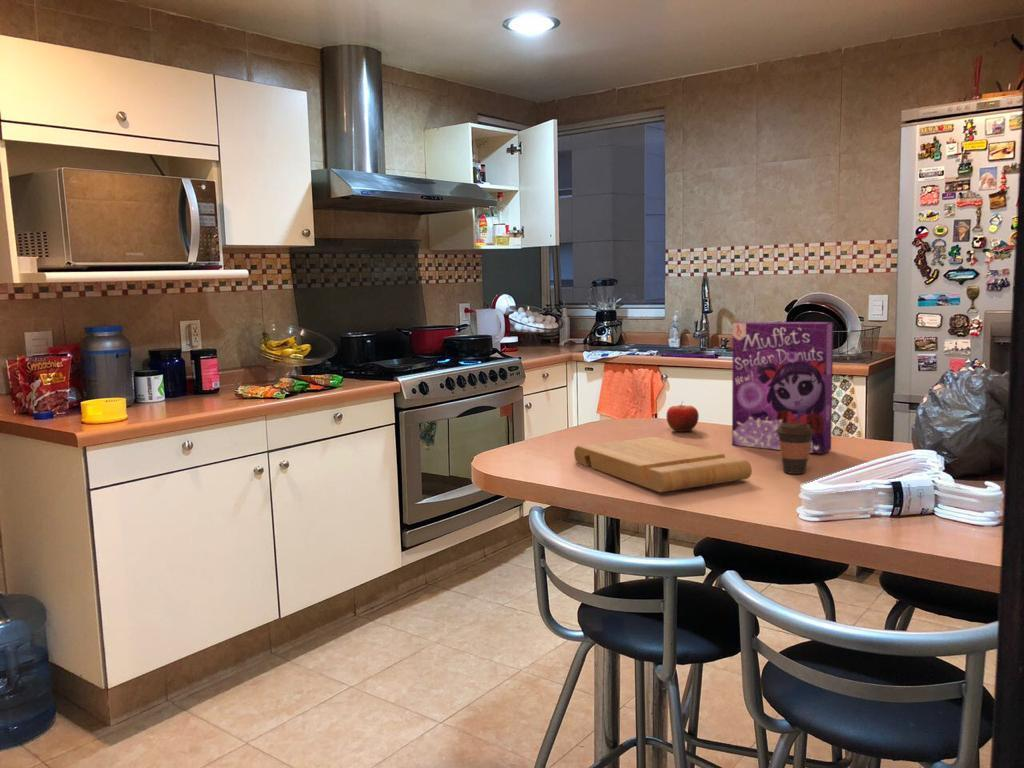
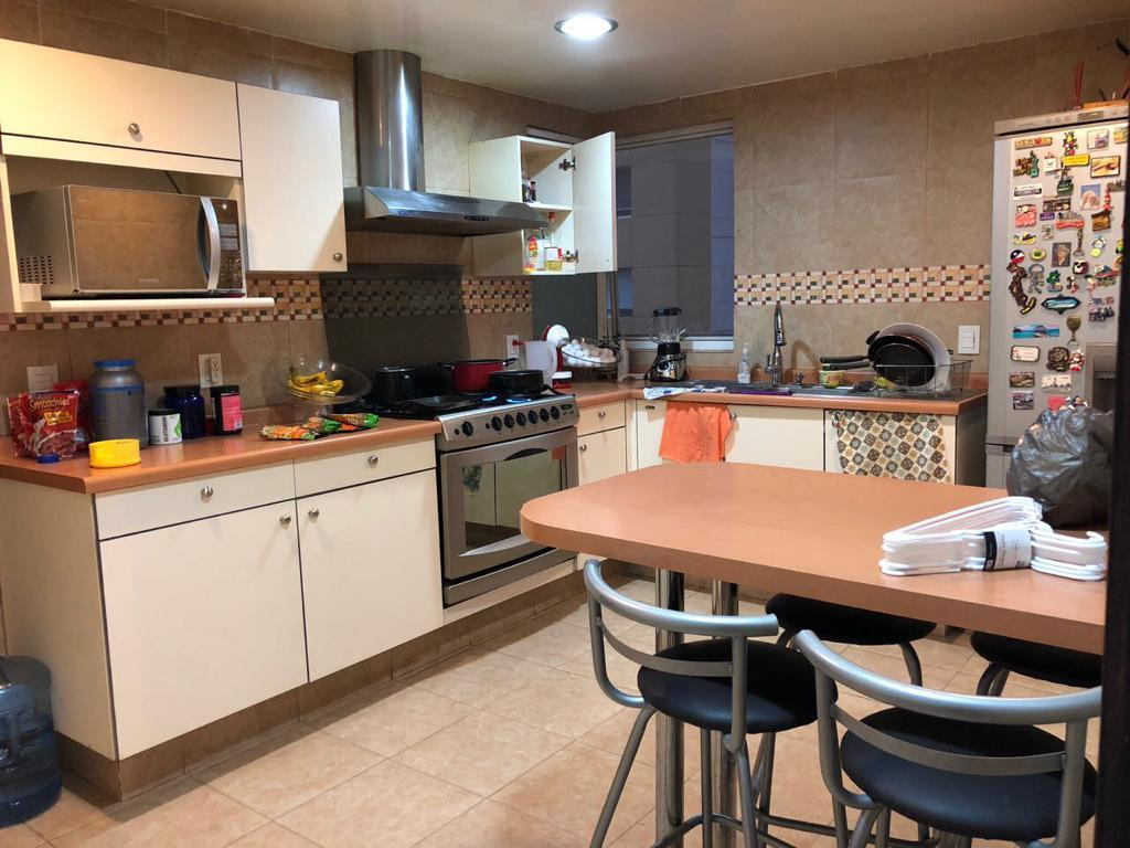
- coffee cup [776,423,815,475]
- cereal box [731,321,834,455]
- fruit [665,400,700,433]
- cutting board [573,436,753,493]
